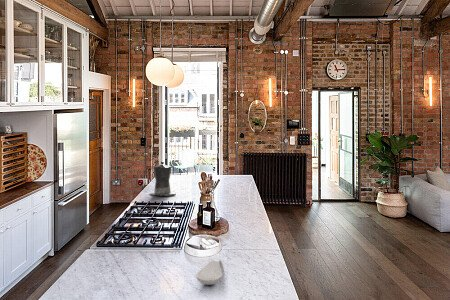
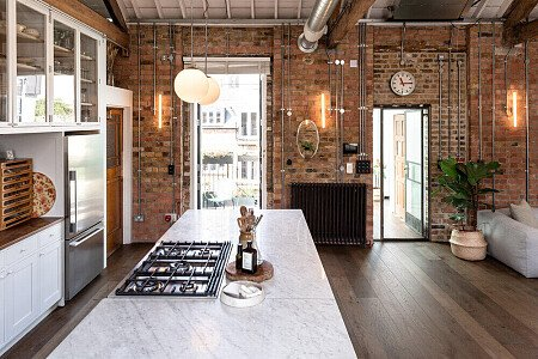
- coffee maker [149,160,177,197]
- spoon rest [195,259,225,286]
